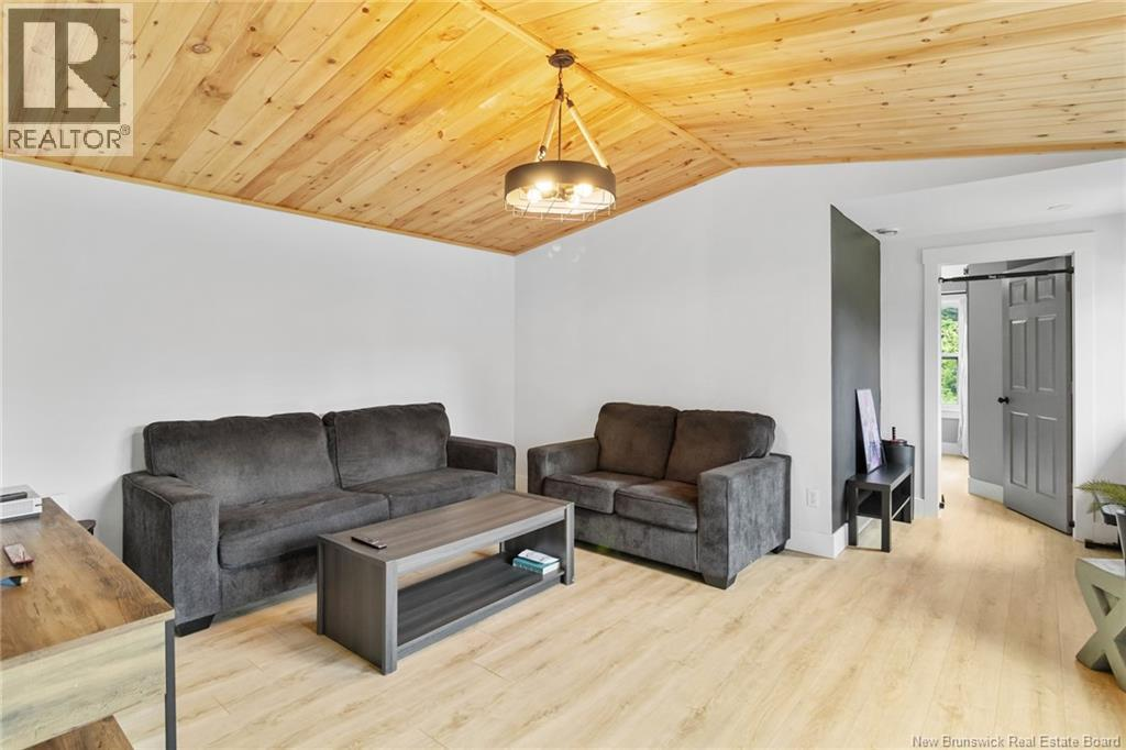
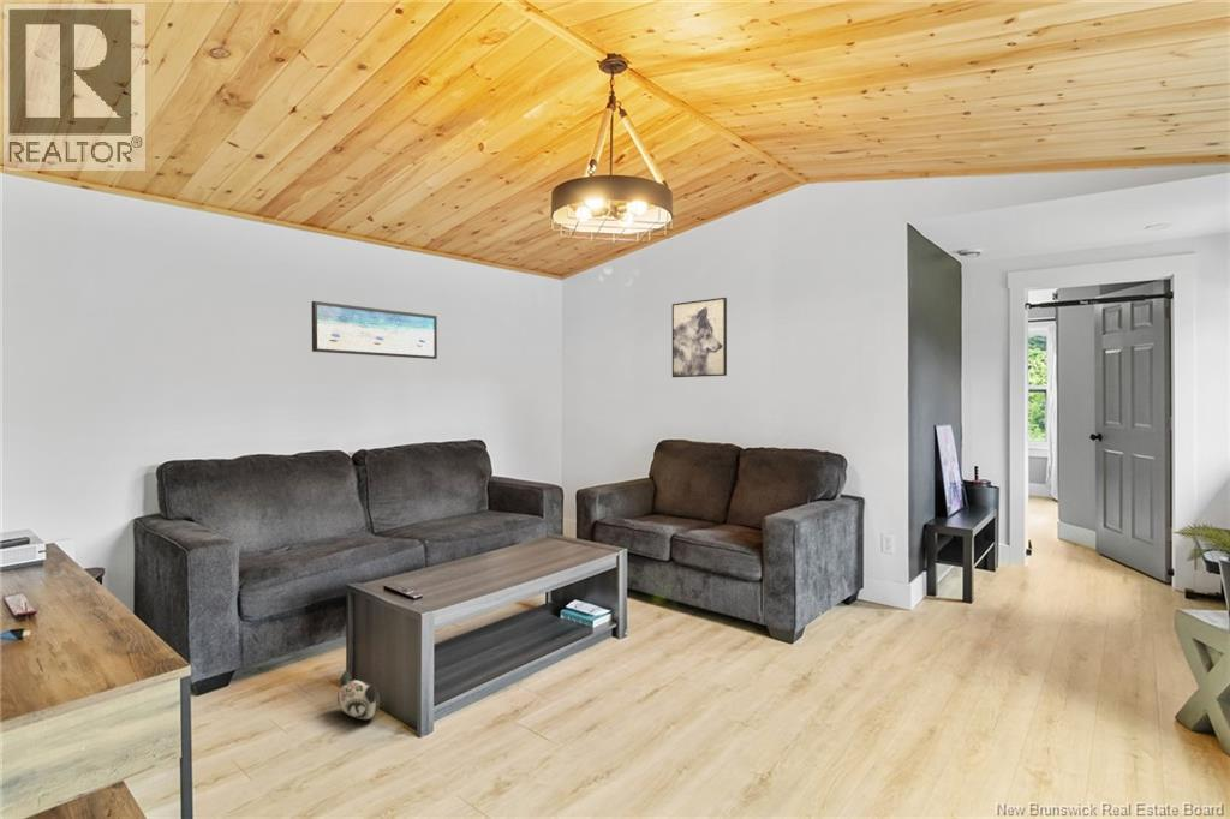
+ wall art [311,300,438,360]
+ wall art [671,297,728,378]
+ plush toy [336,670,381,721]
